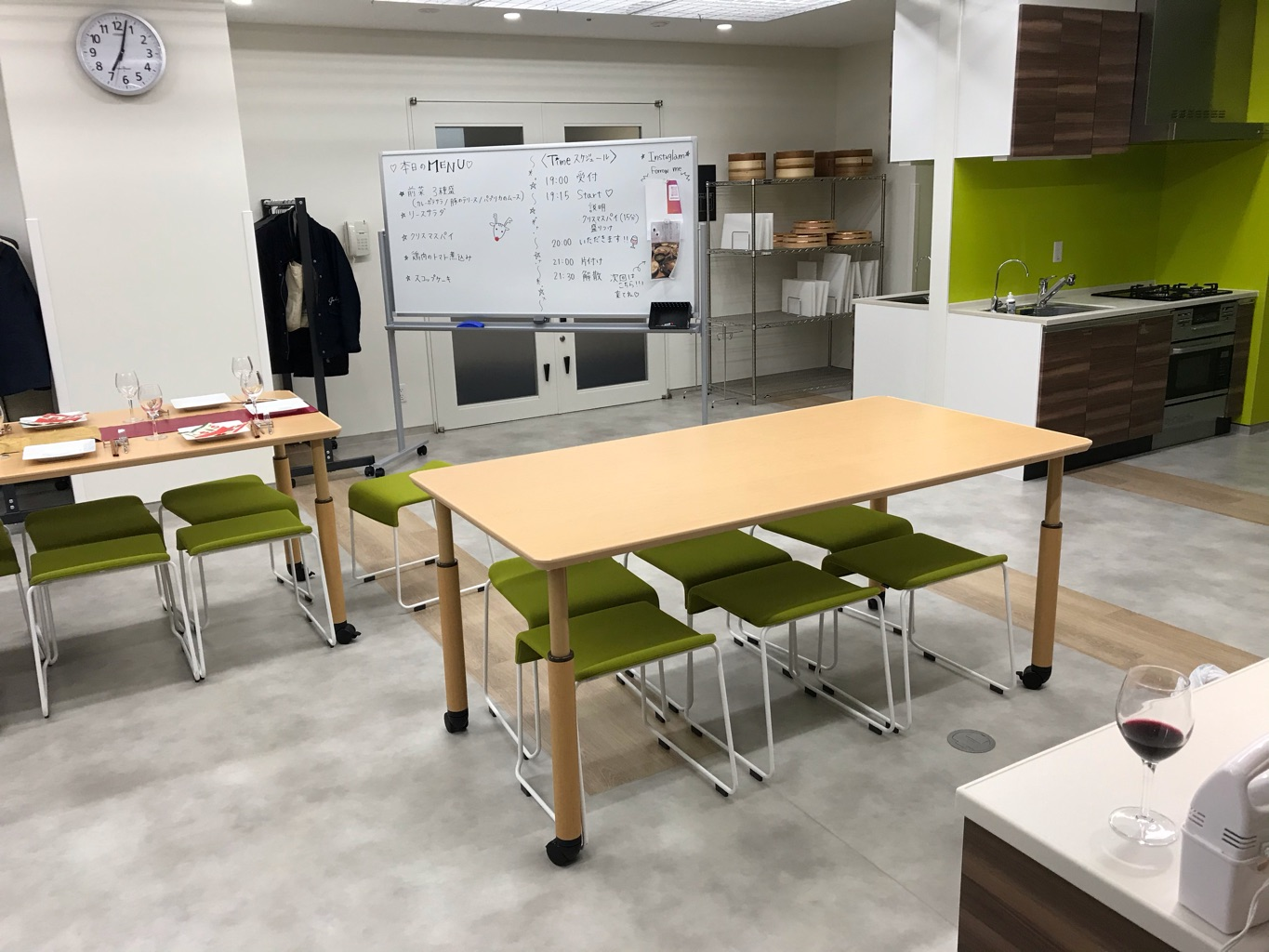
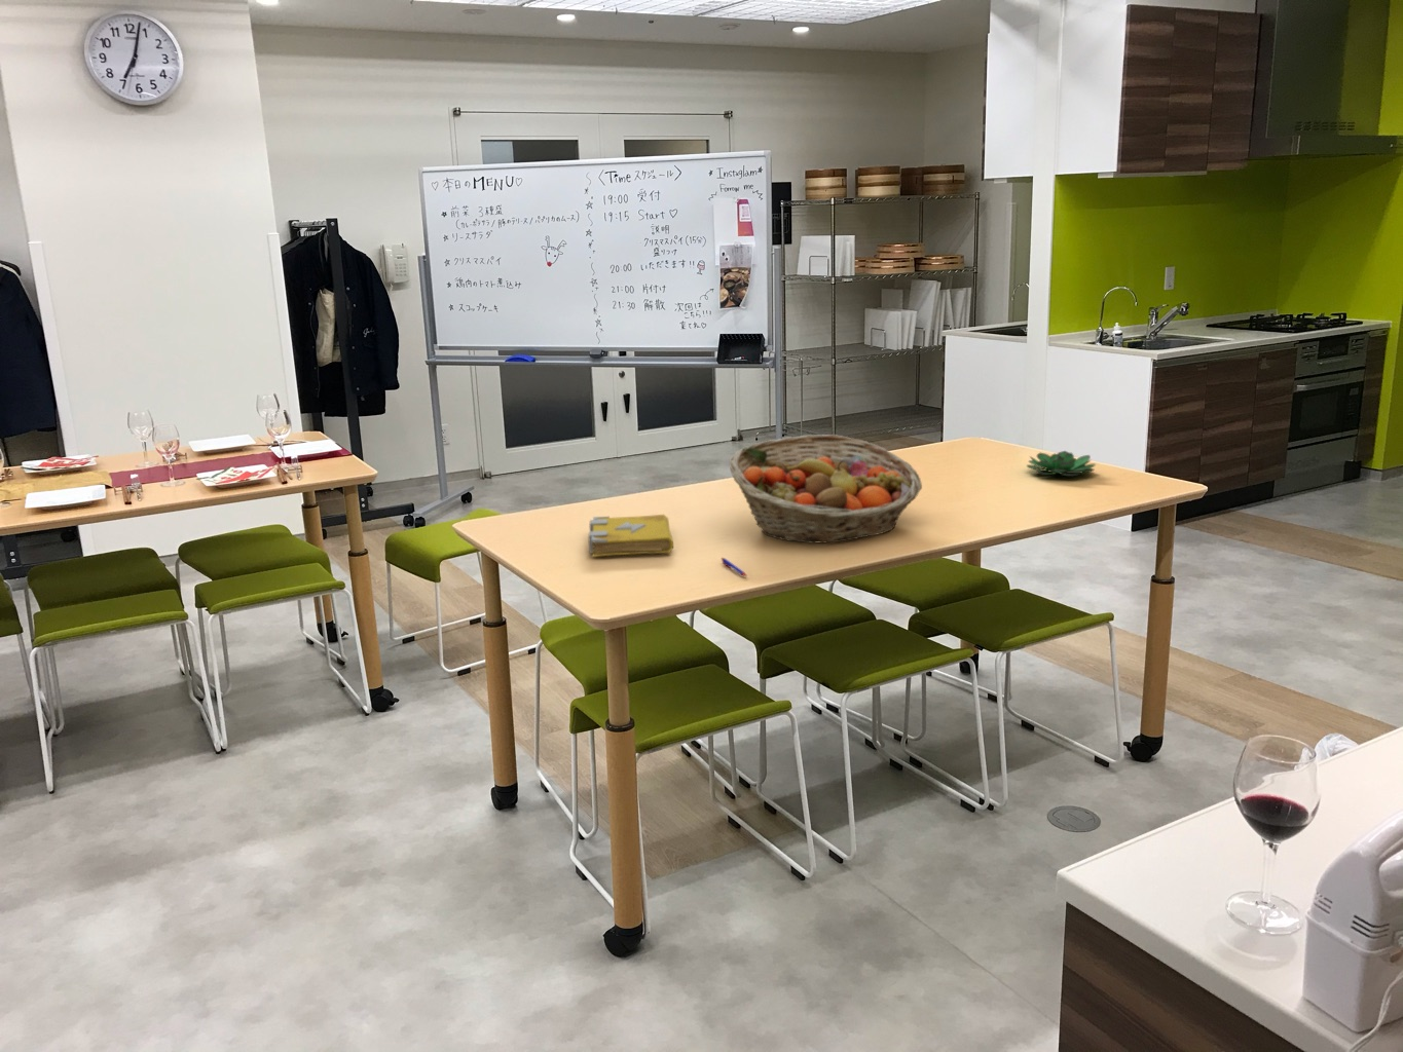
+ fruit basket [727,433,923,545]
+ spell book [587,514,674,558]
+ pen [721,557,748,577]
+ succulent plant [1026,450,1097,476]
